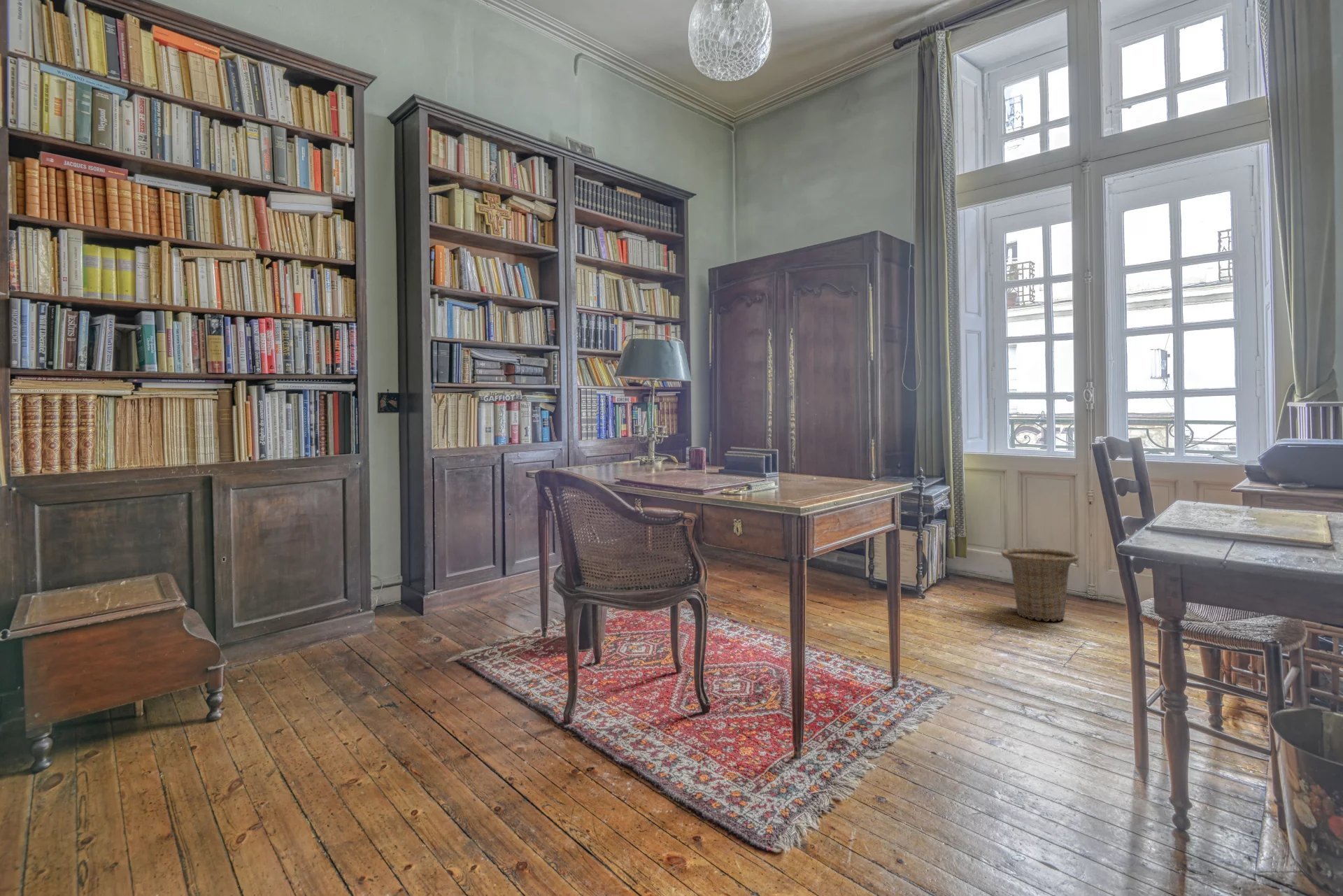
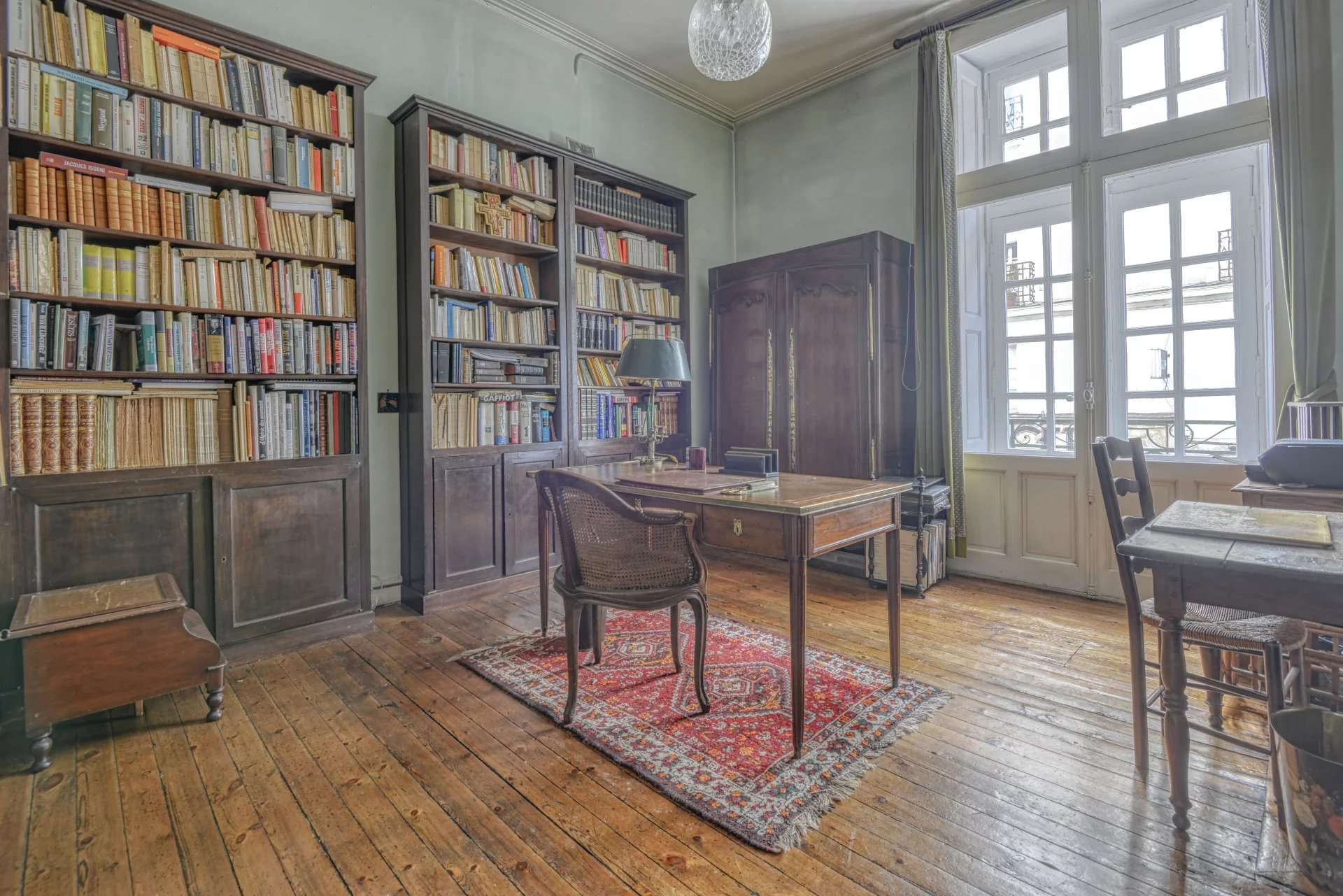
- basket [1001,547,1079,622]
